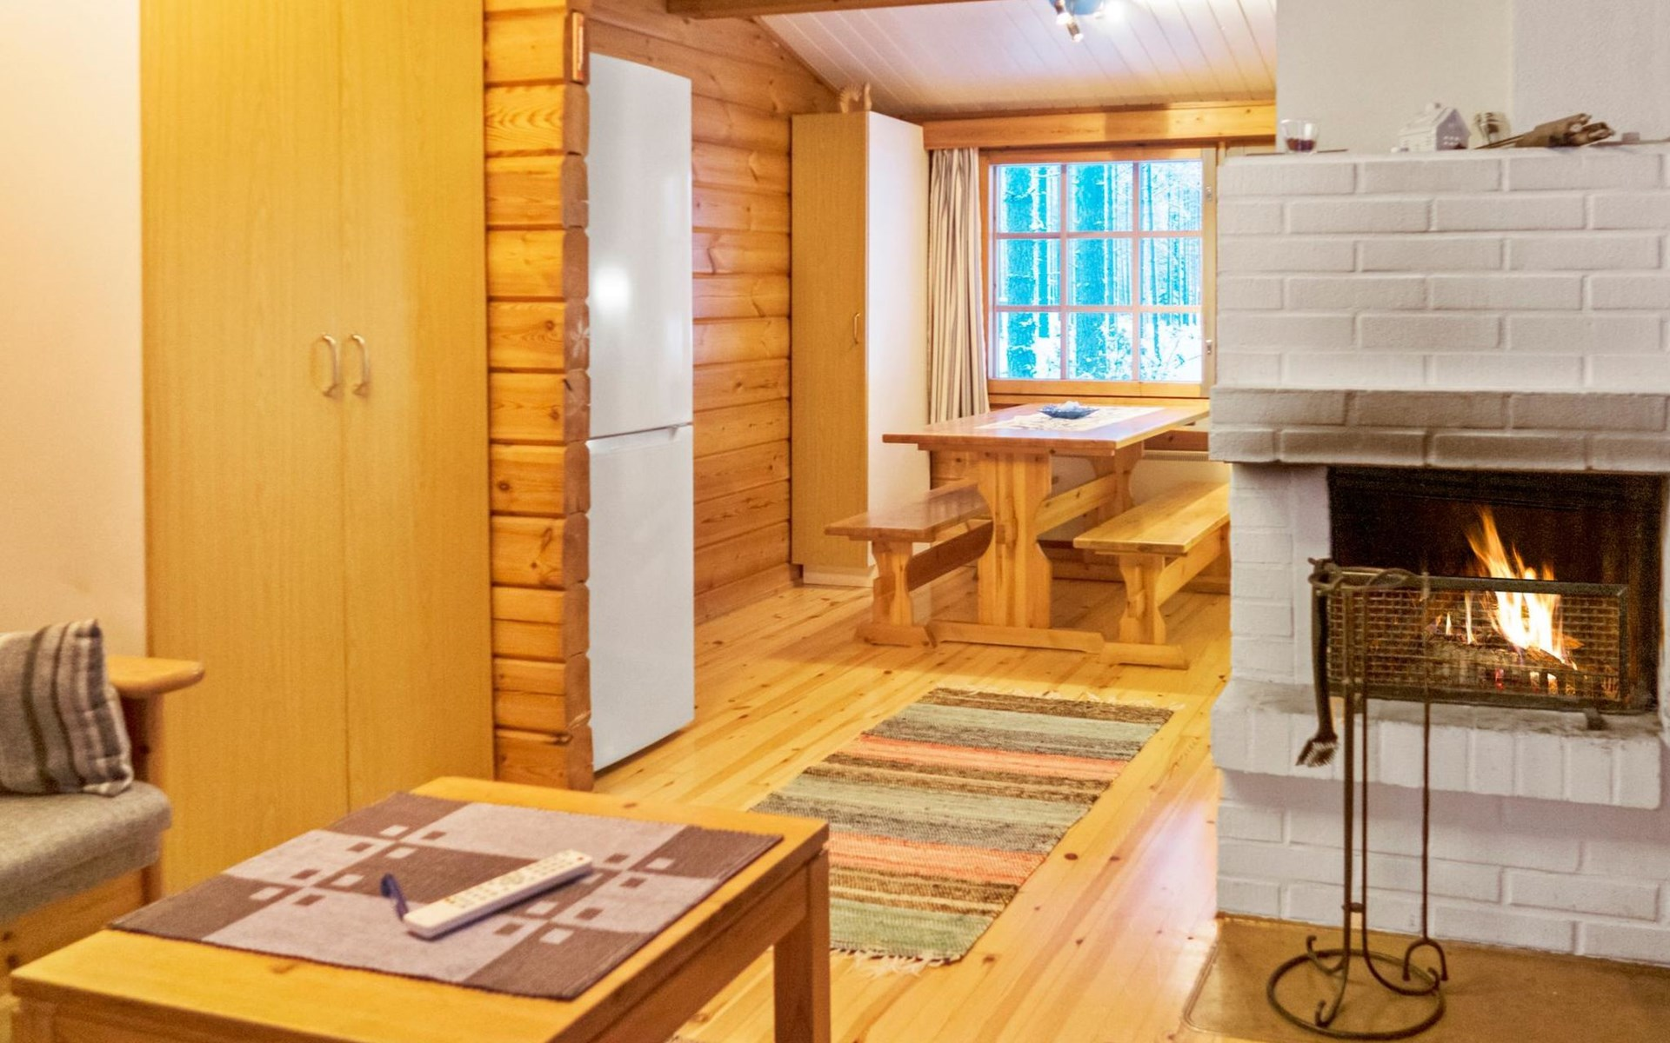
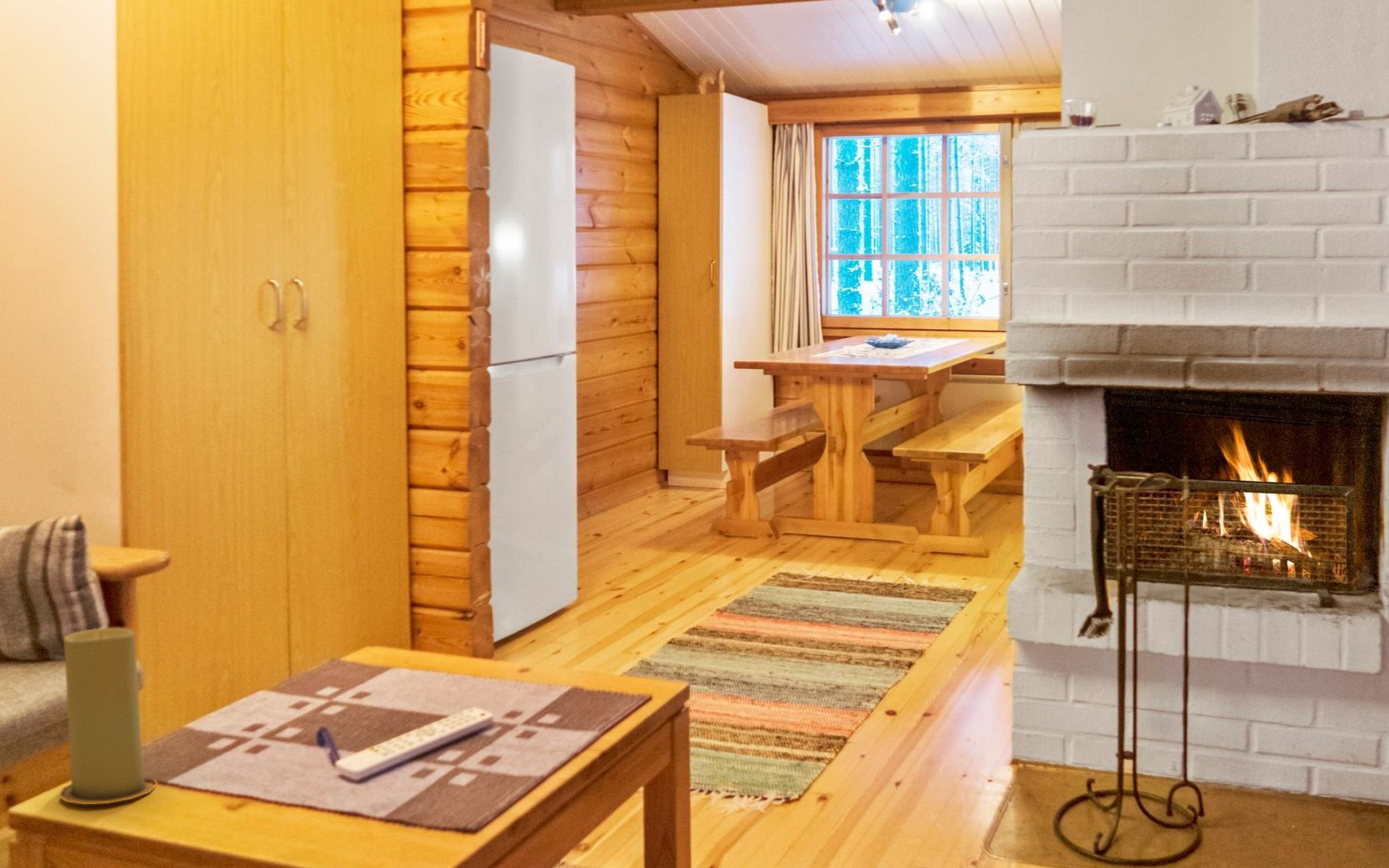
+ candle [58,627,158,805]
